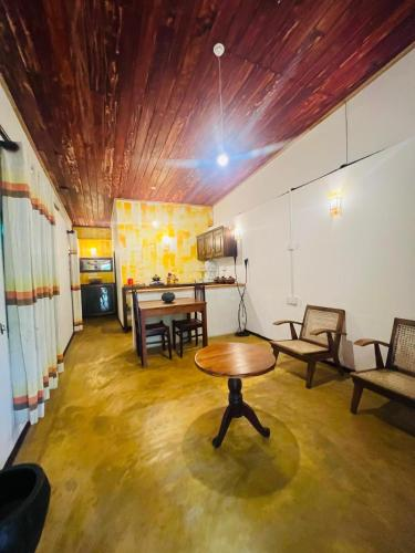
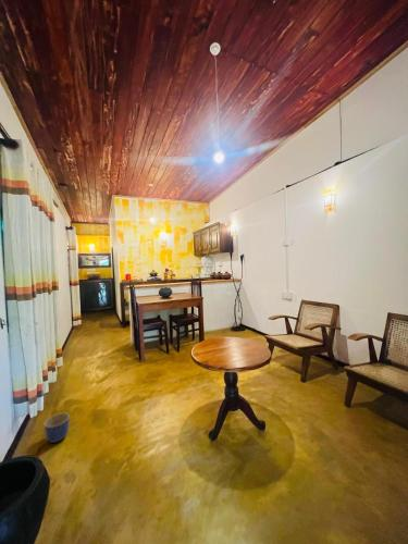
+ planter [42,411,71,444]
